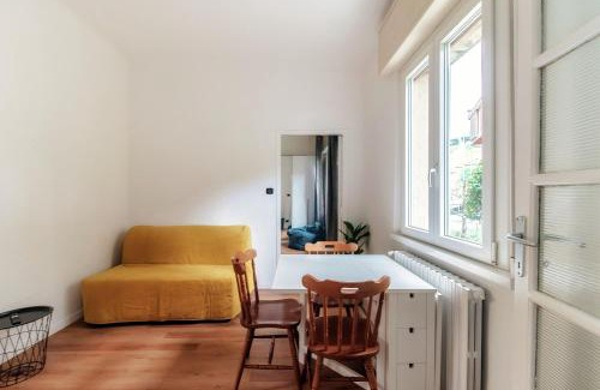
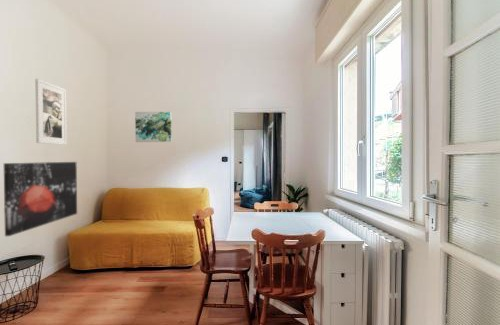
+ wall art [134,111,173,143]
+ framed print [34,78,68,146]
+ wall art [3,161,78,237]
